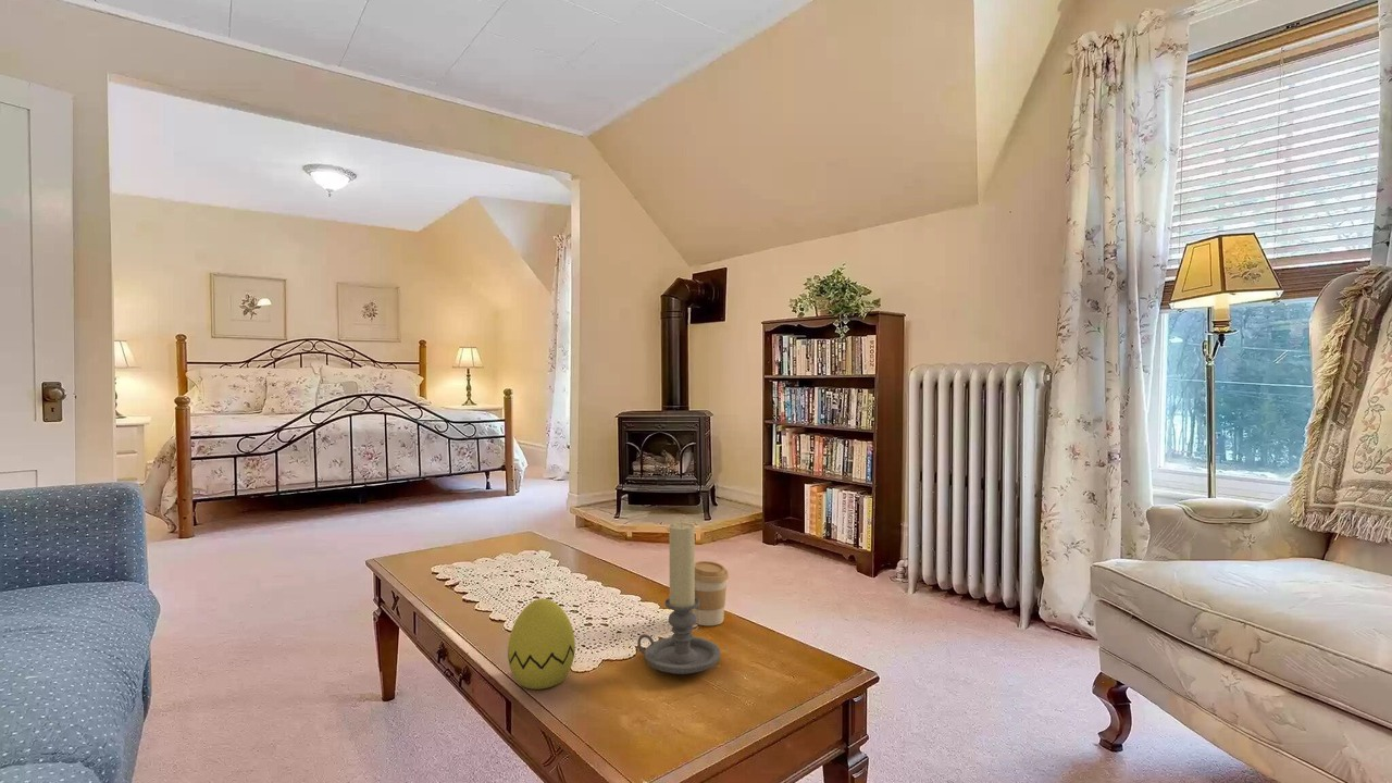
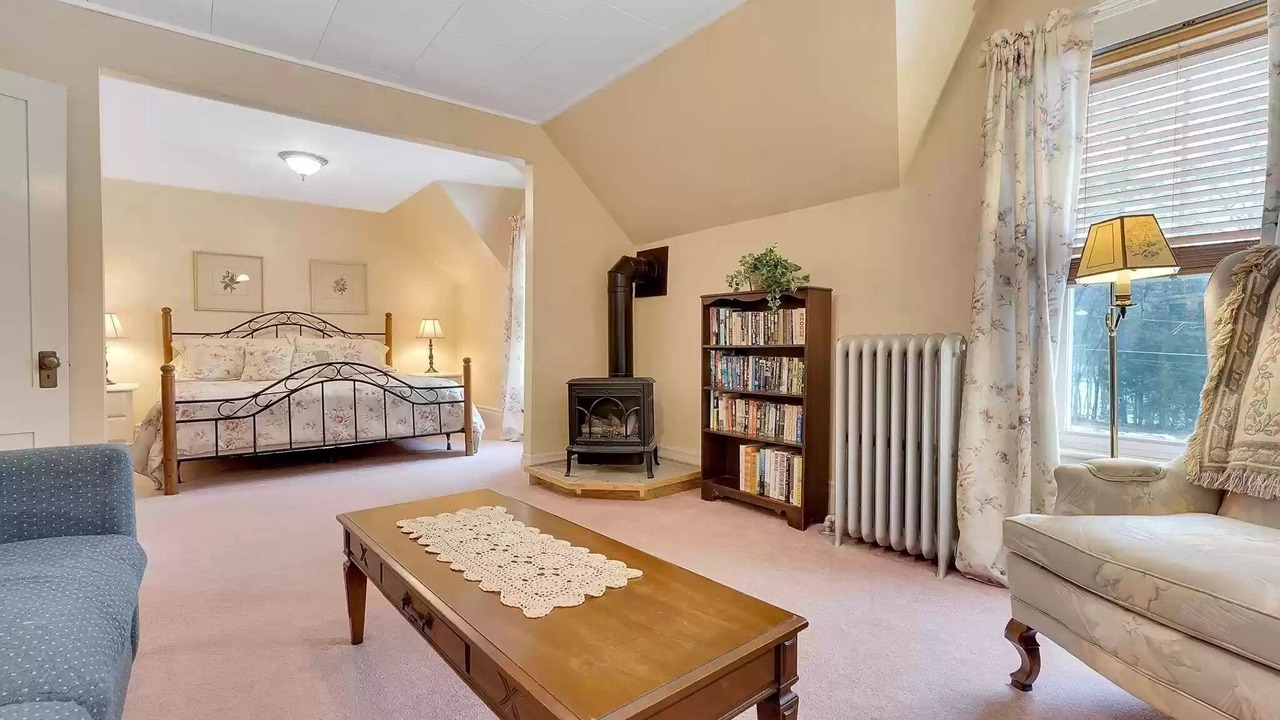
- decorative egg [507,598,576,691]
- candle holder [636,521,721,675]
- coffee cup [692,560,730,626]
